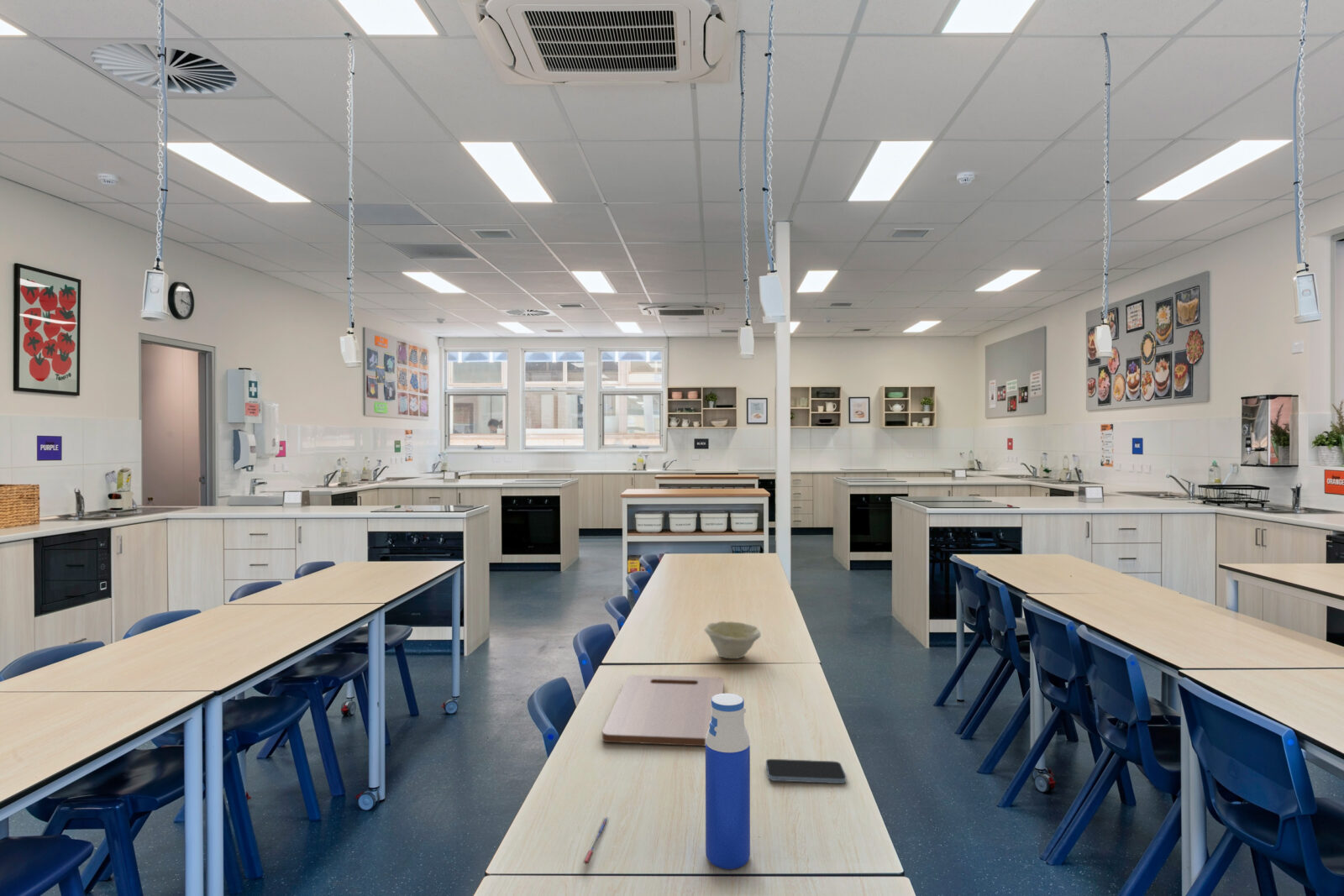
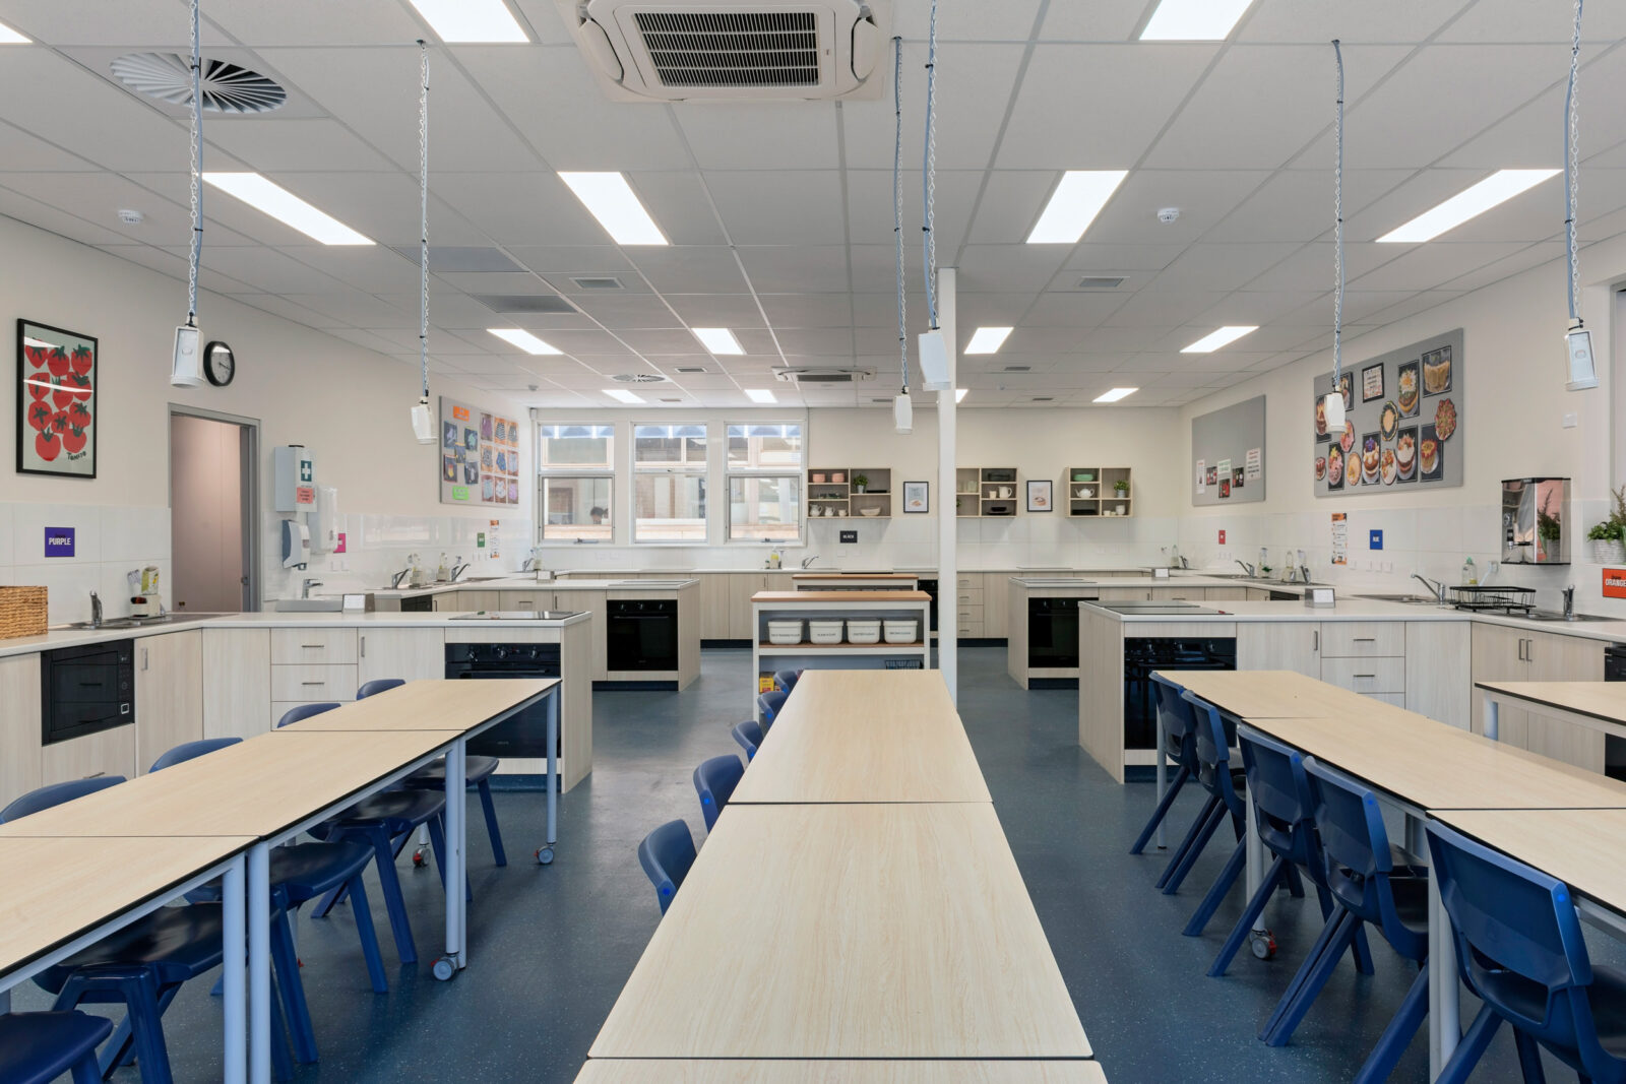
- cutting board [601,674,725,747]
- water bottle [705,693,751,870]
- pen [582,816,610,866]
- smartphone [765,758,847,784]
- bowl [703,621,762,659]
